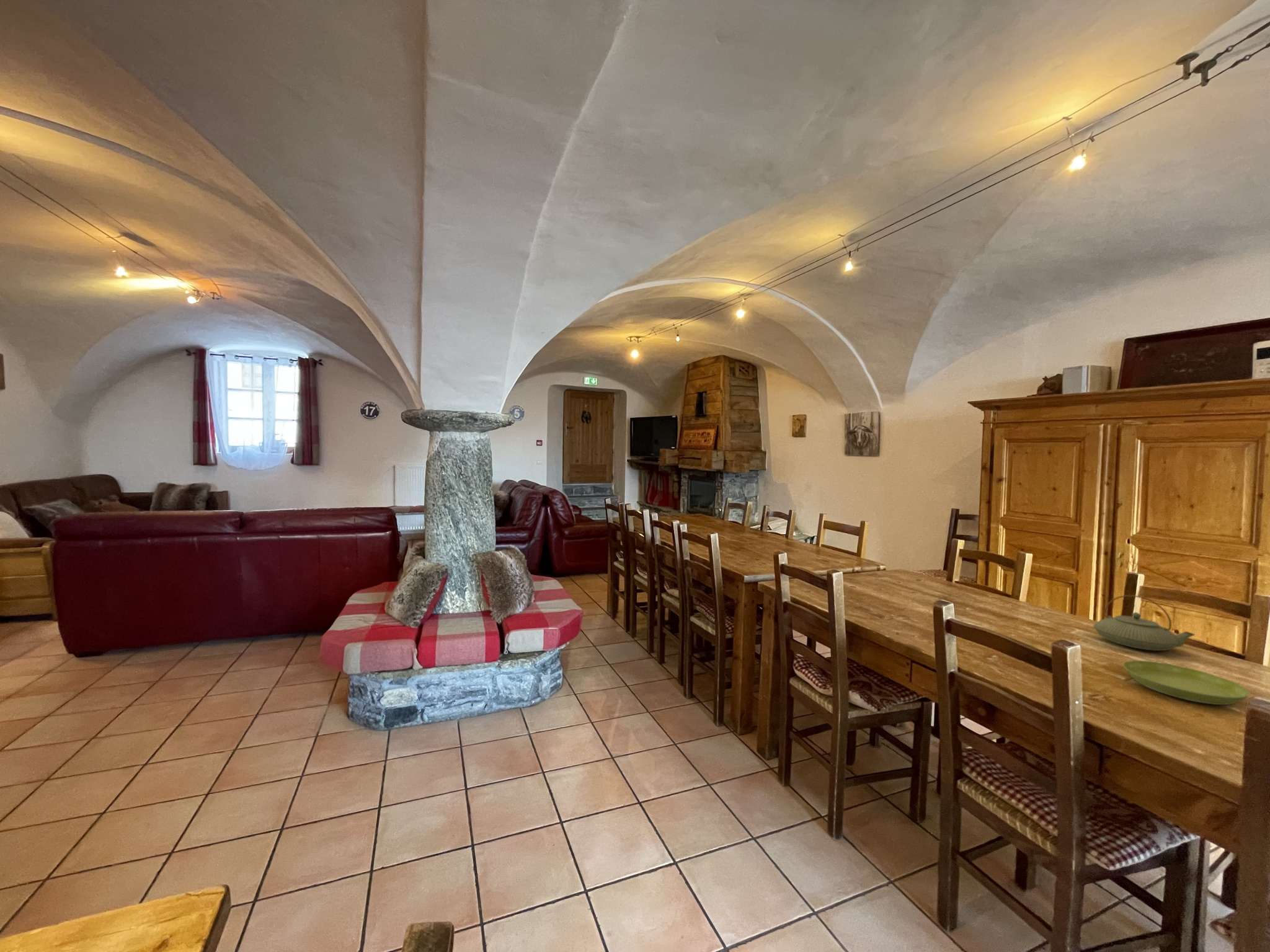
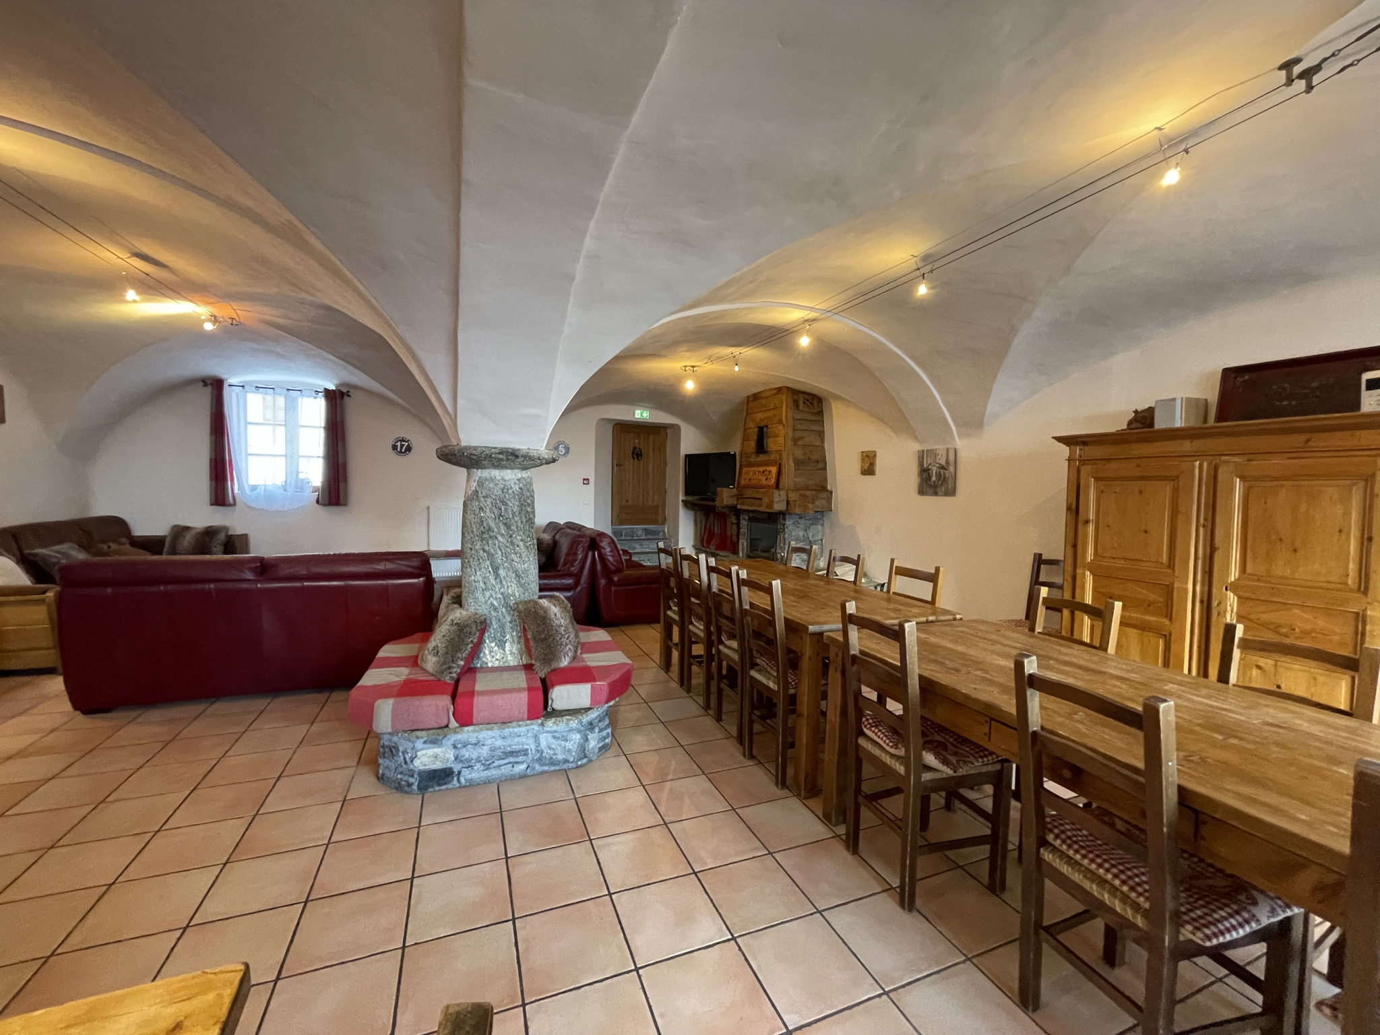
- saucer [1122,660,1251,705]
- teapot [1093,594,1196,651]
